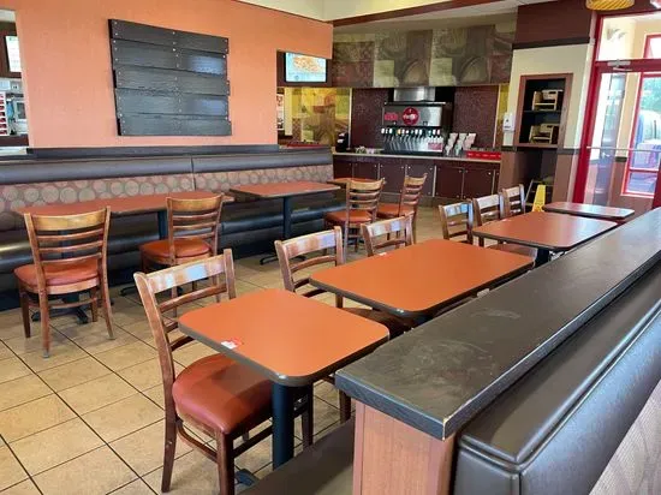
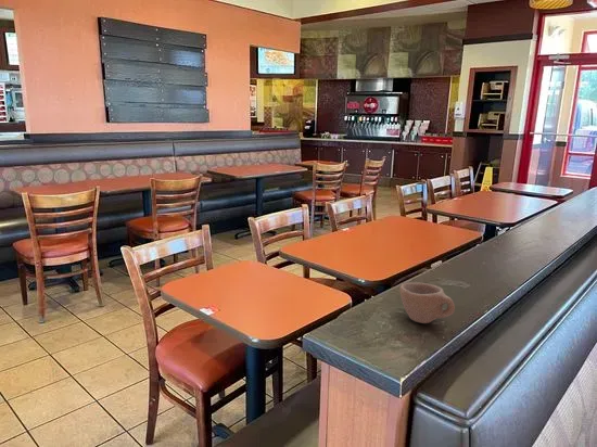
+ cup [398,281,456,324]
